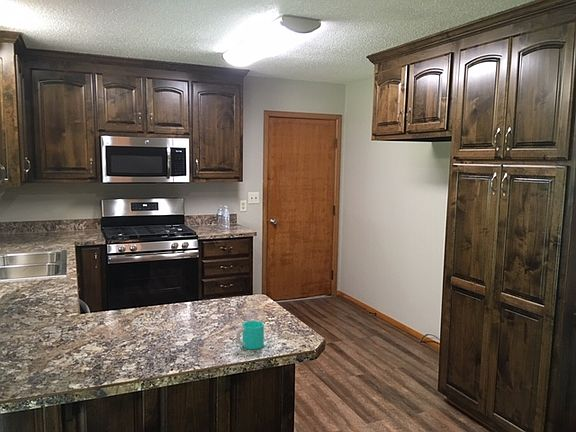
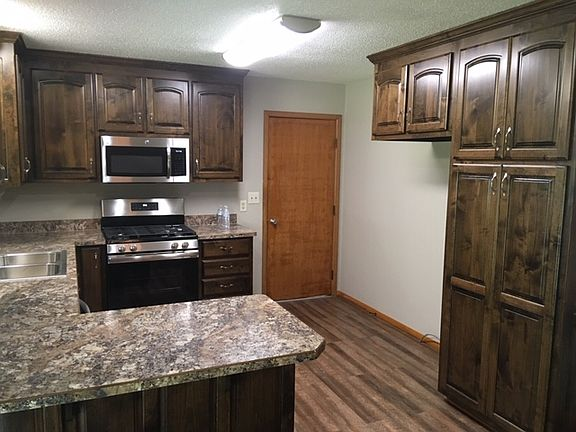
- cup [235,320,265,350]
